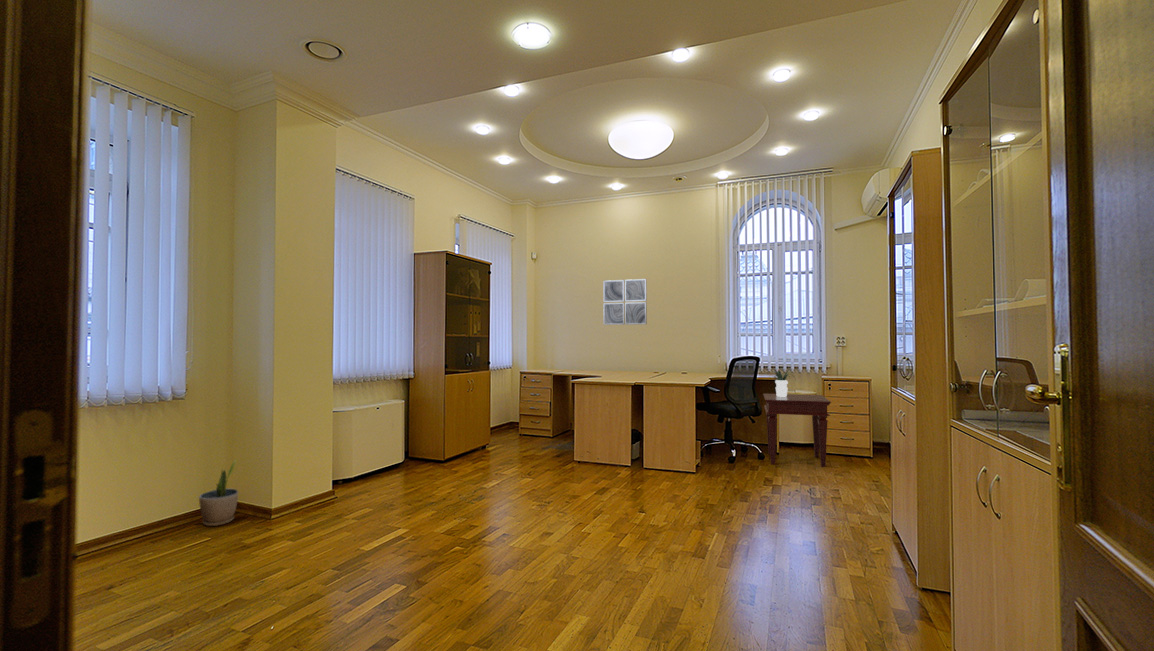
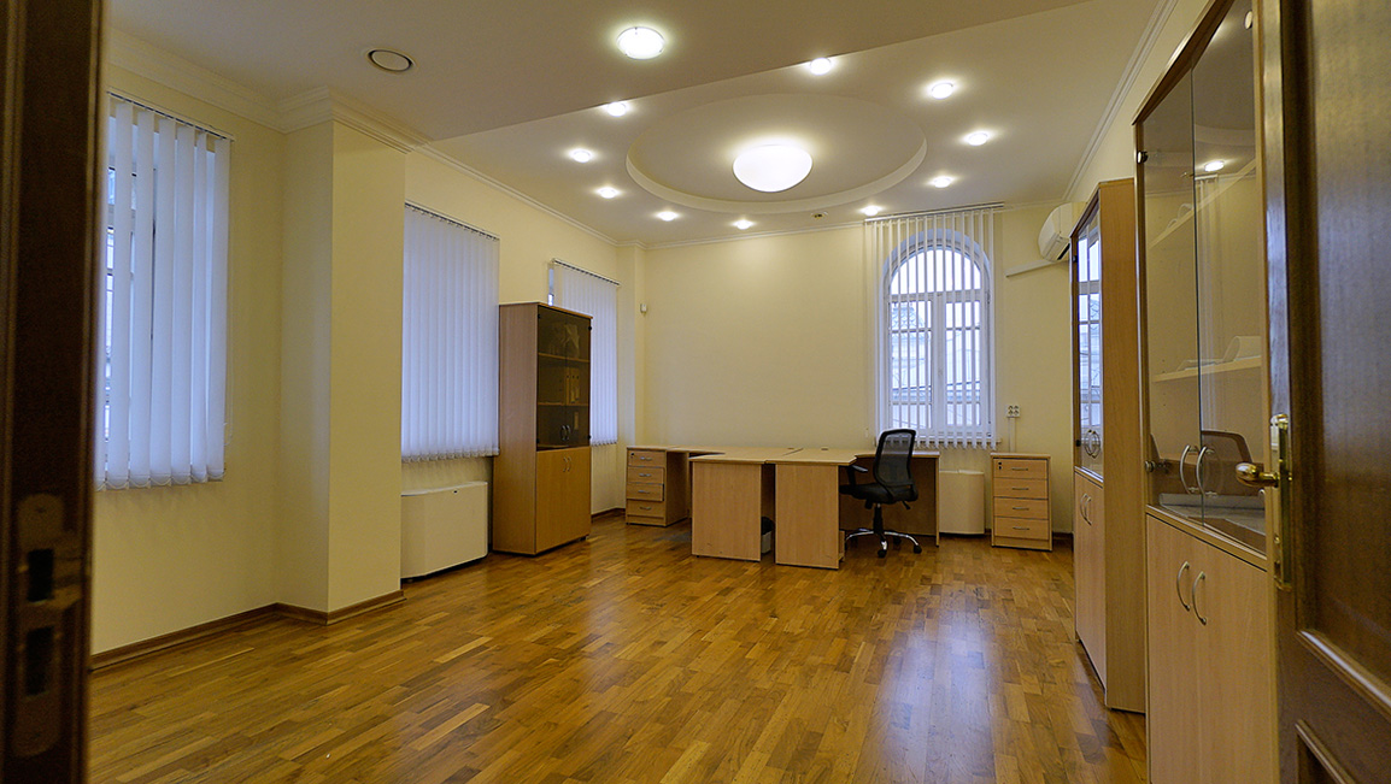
- side table [762,393,832,468]
- wall art [602,278,648,326]
- potted plant [768,368,797,396]
- potted plant [198,459,239,527]
